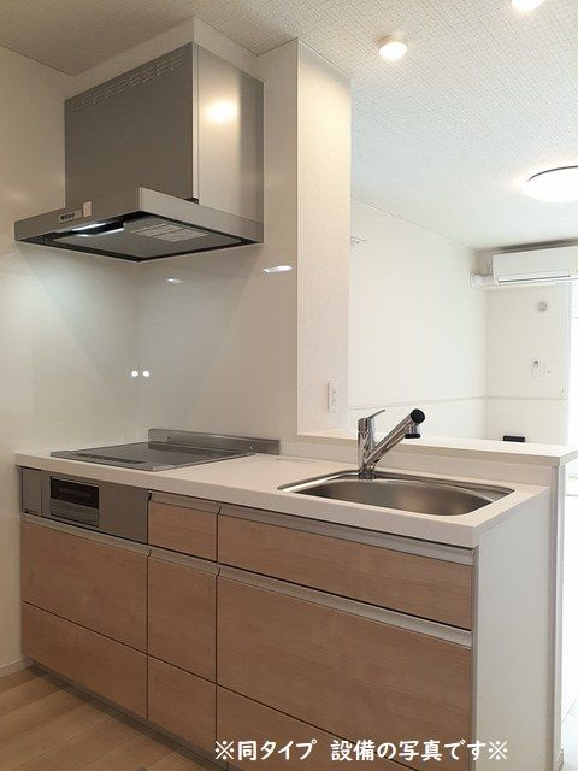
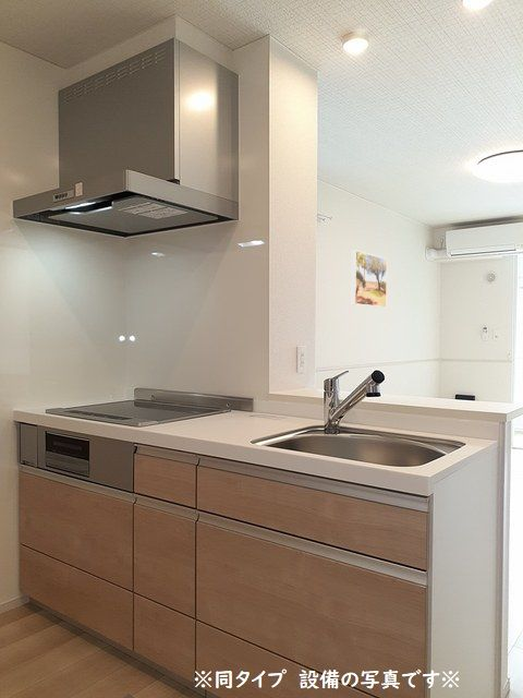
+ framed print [351,249,388,309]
